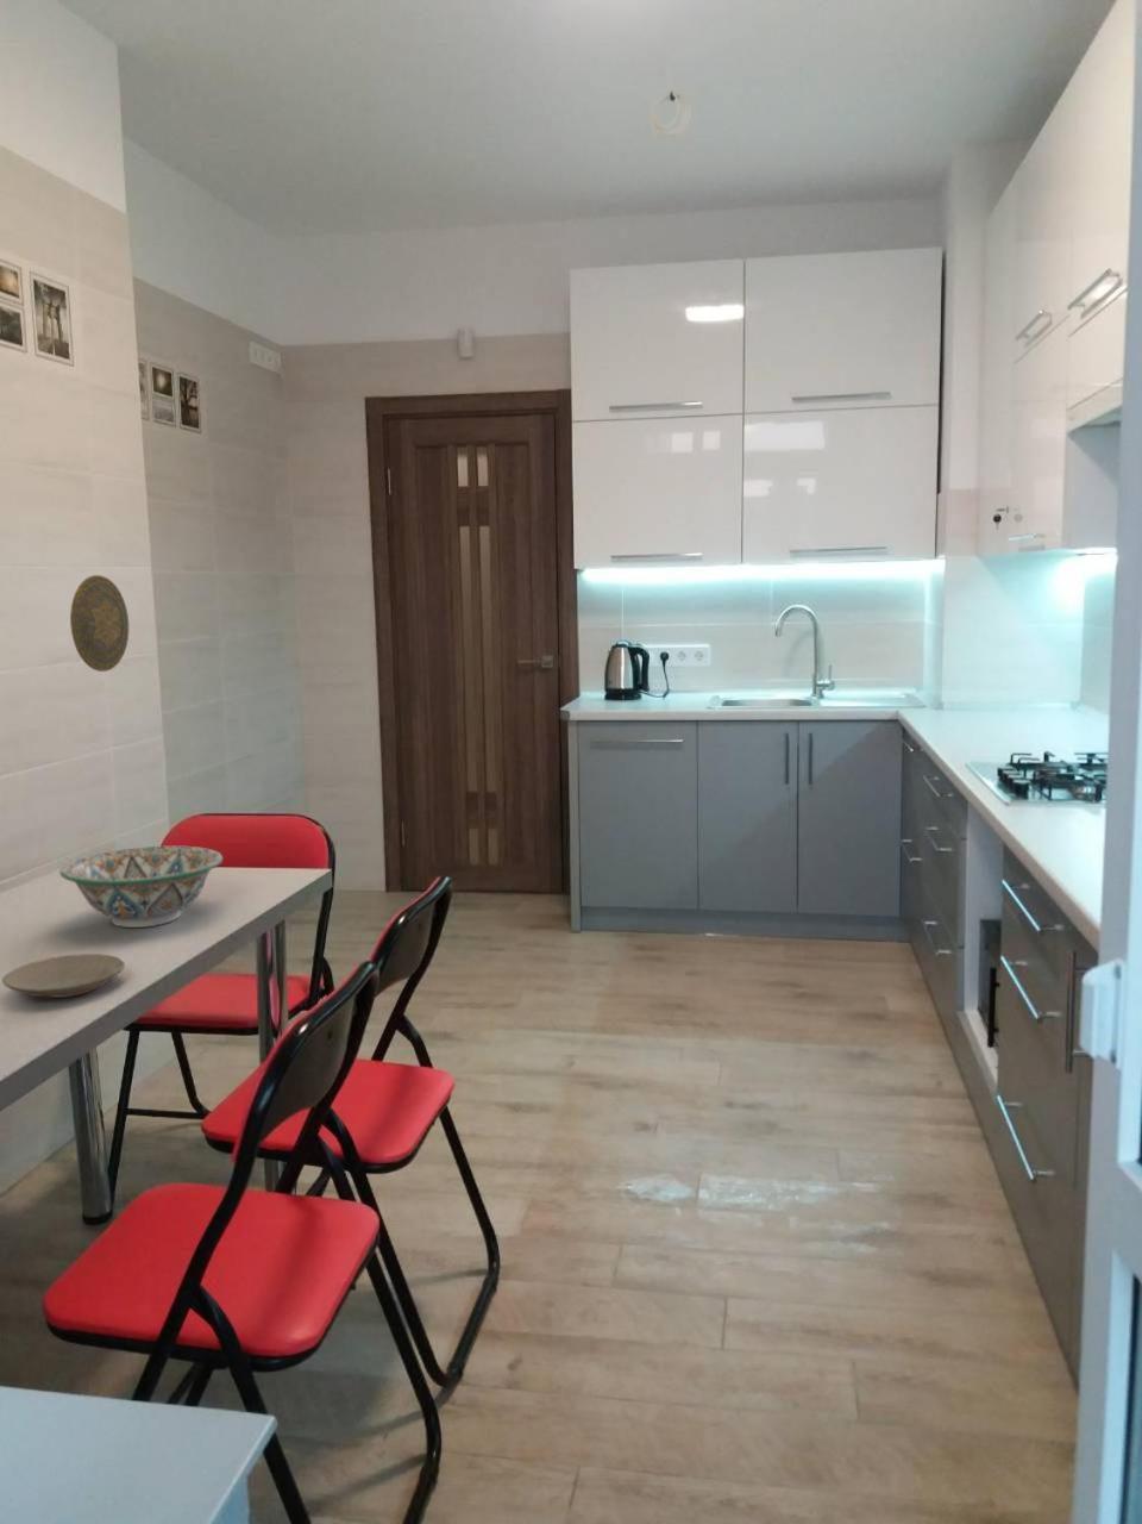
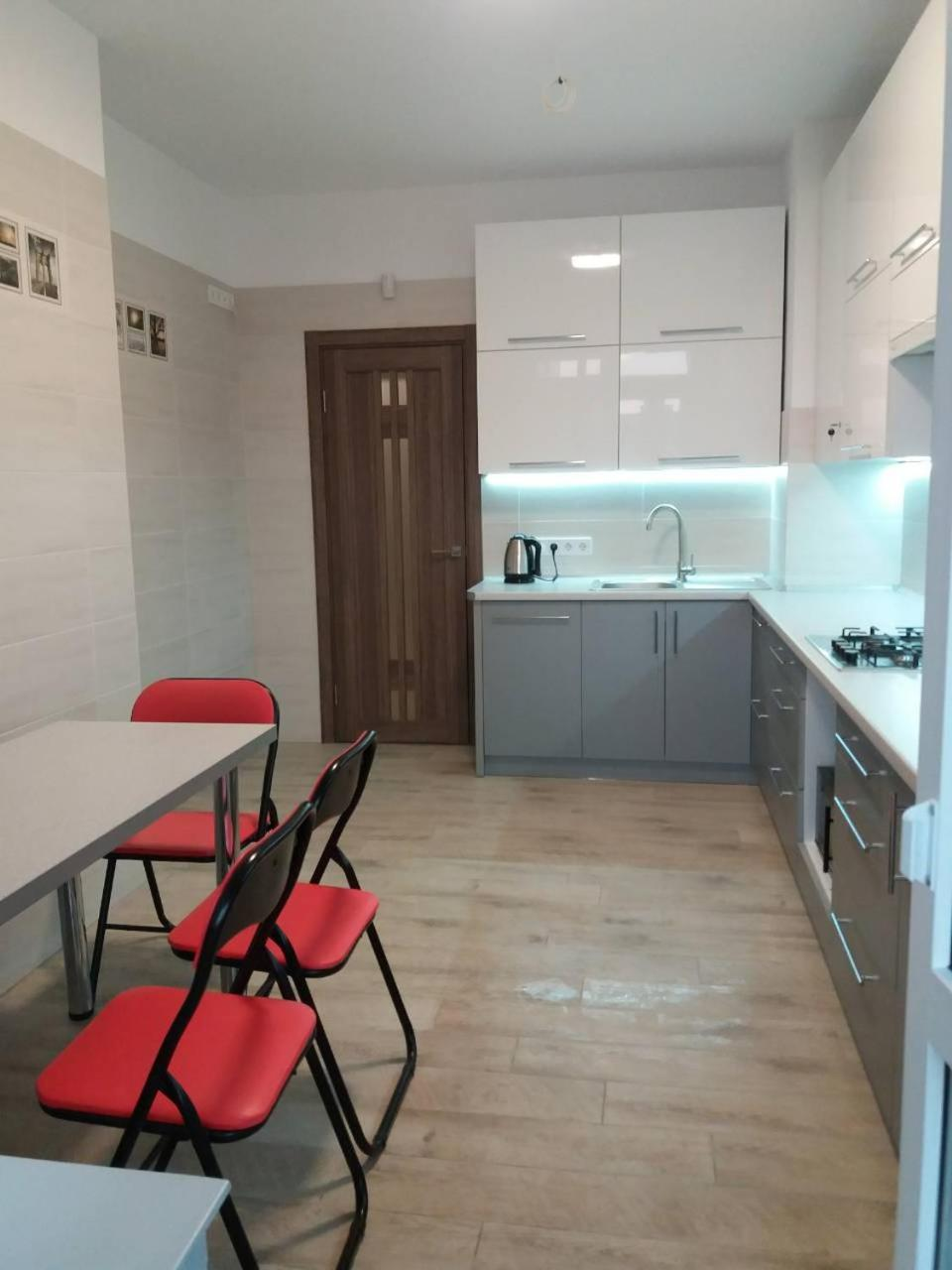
- decorative plate [70,574,130,673]
- decorative bowl [59,845,223,929]
- plate [1,953,126,998]
